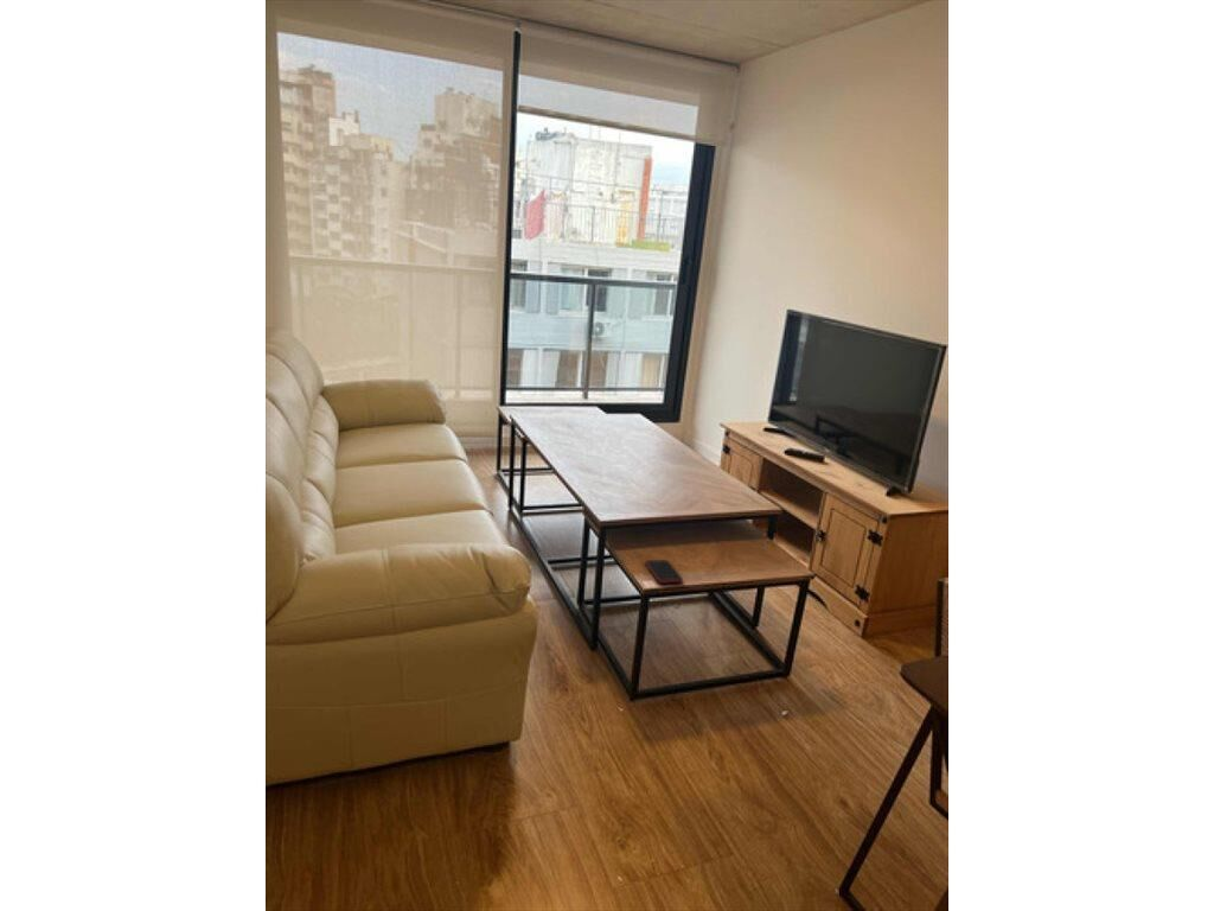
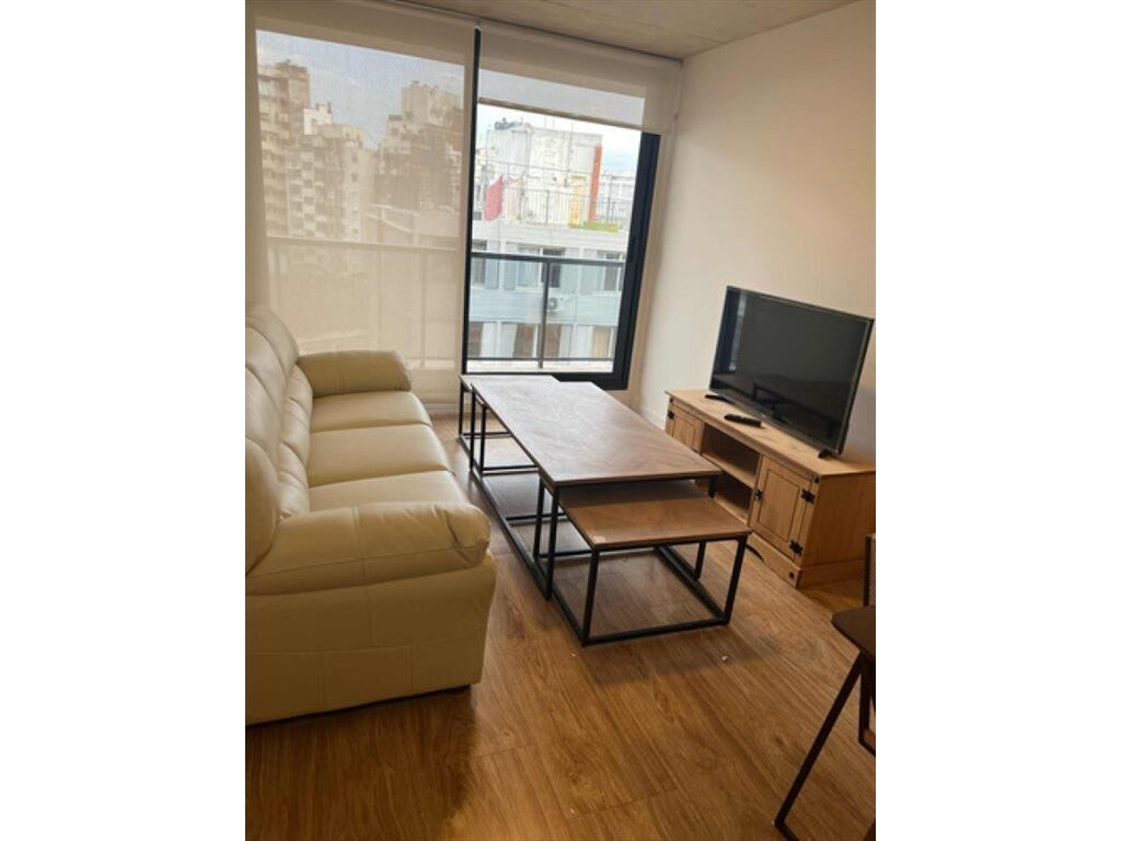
- cell phone [644,559,684,585]
